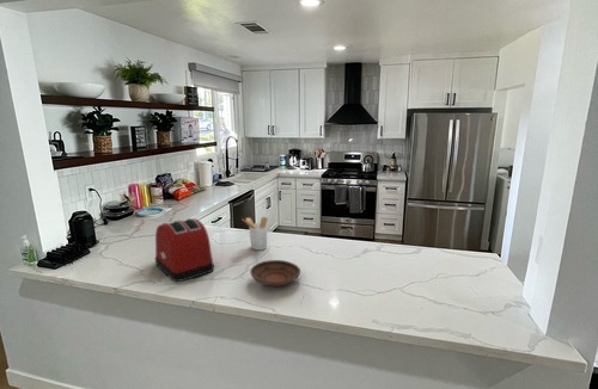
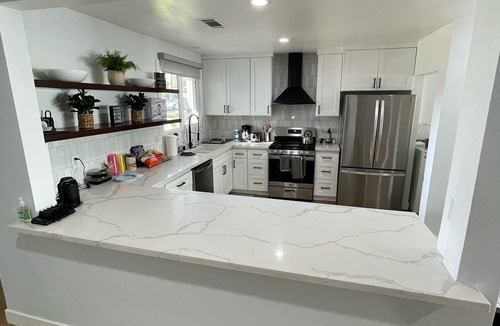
- bowl [249,259,301,286]
- toaster [154,217,215,283]
- utensil holder [240,216,269,251]
